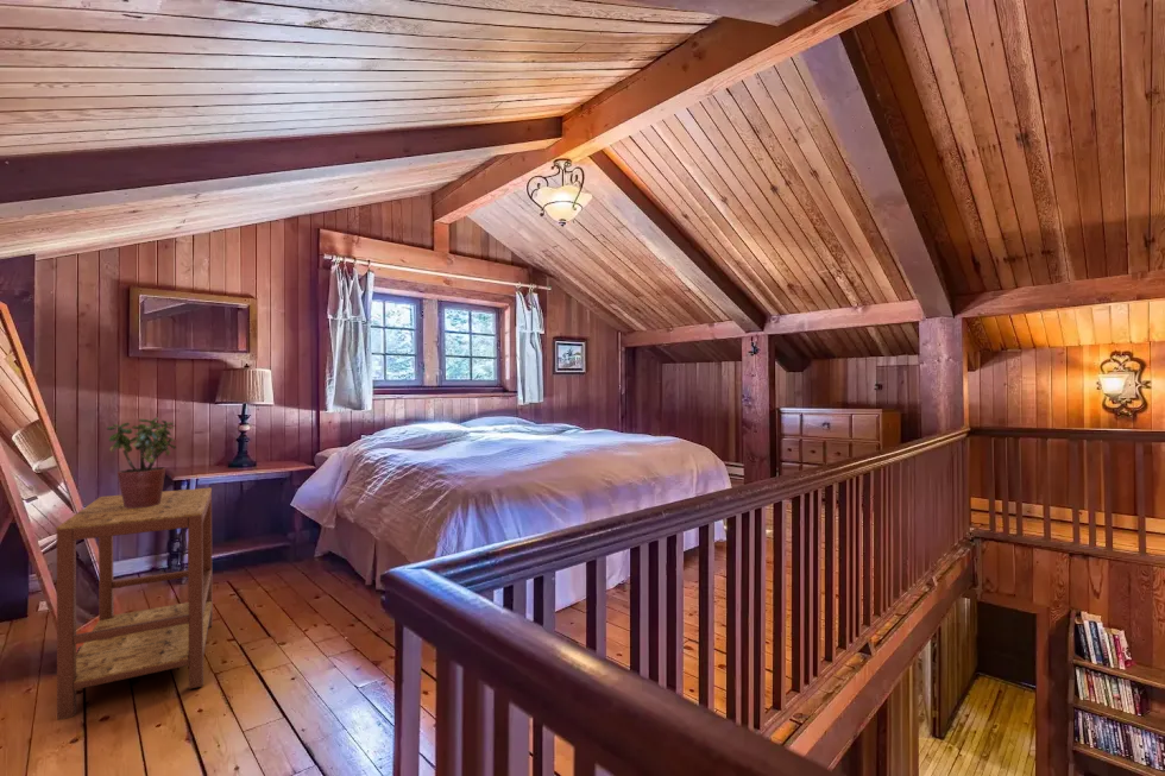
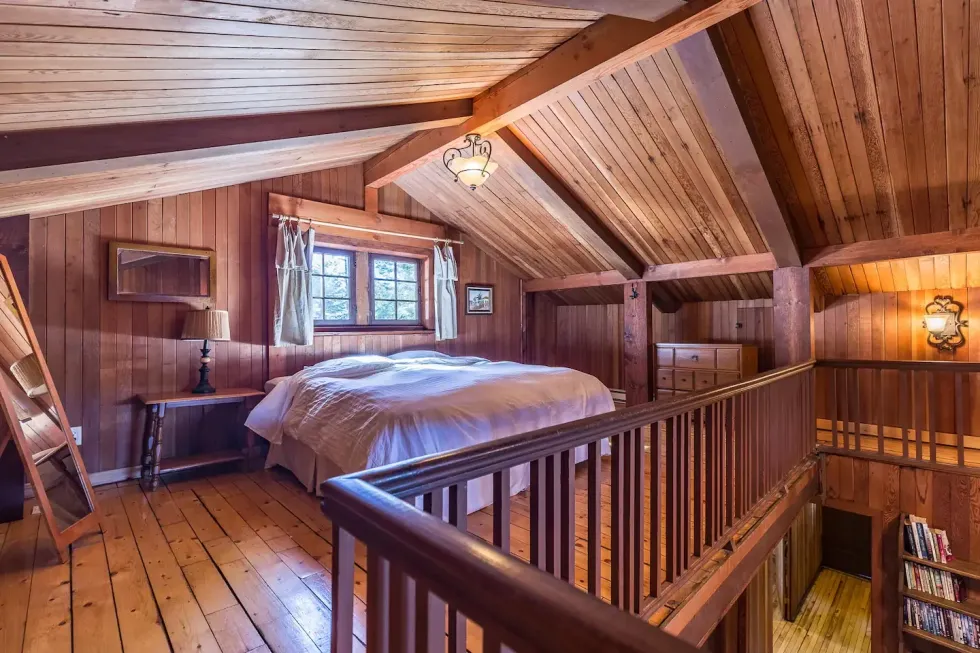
- side table [55,486,214,721]
- potted plant [106,416,177,509]
